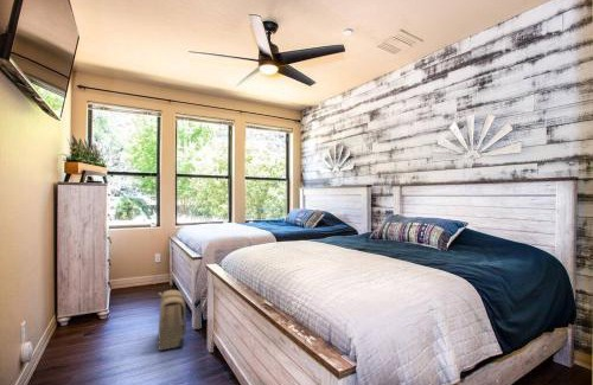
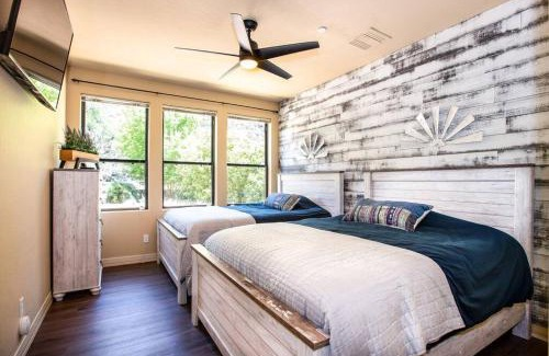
- backpack [158,289,187,352]
